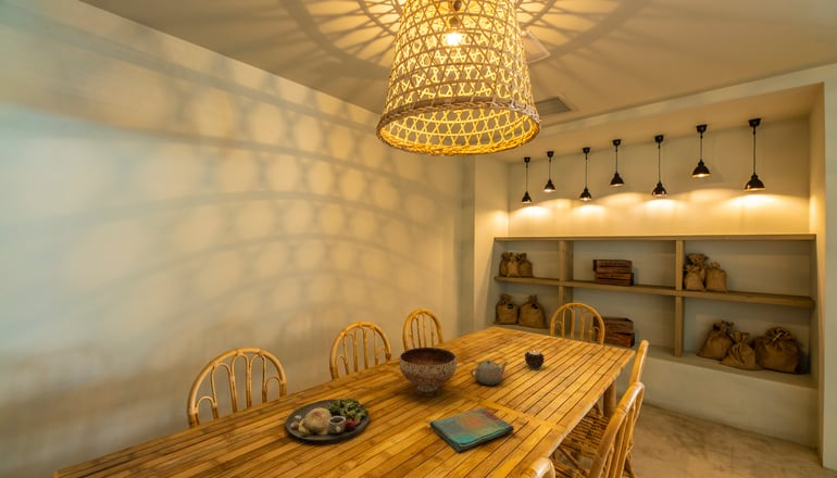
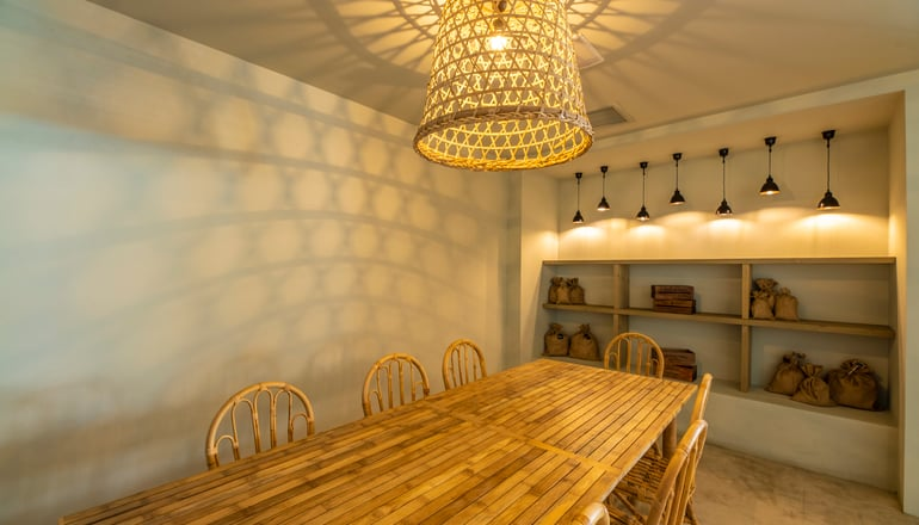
- candle [524,349,546,370]
- bowl [398,347,458,398]
- dinner plate [284,397,371,445]
- dish towel [428,406,515,453]
- teapot [470,358,509,386]
